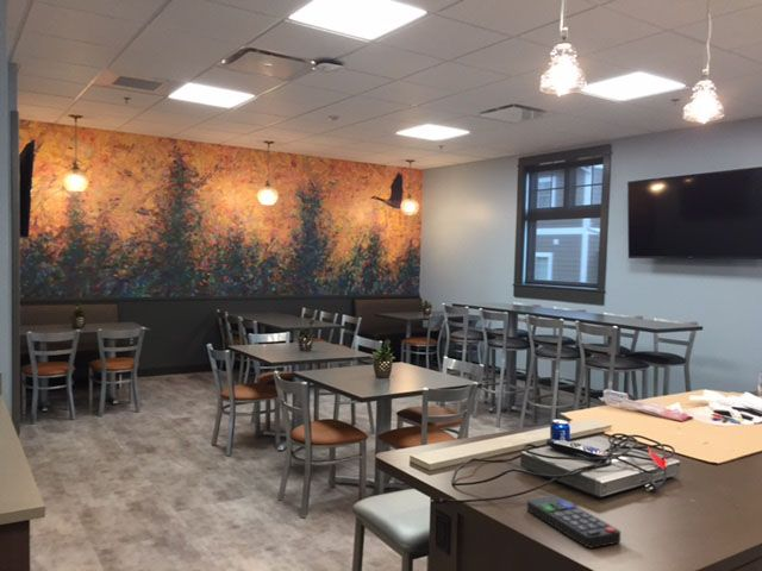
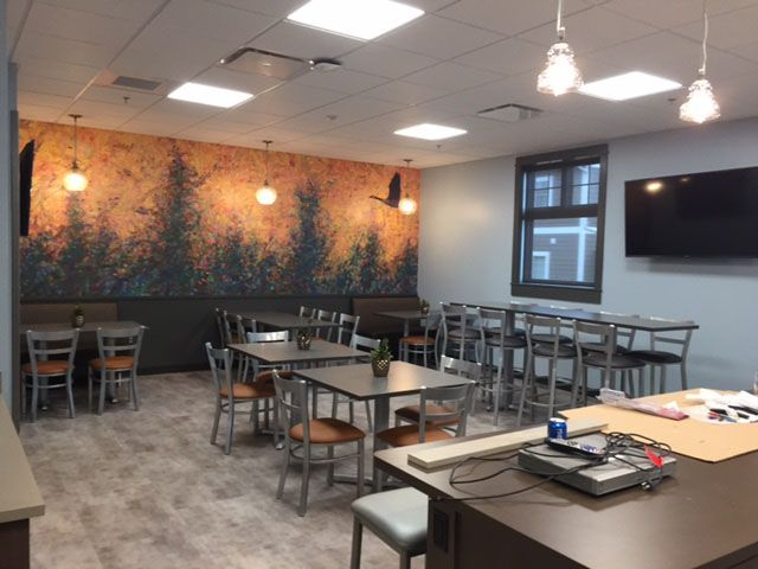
- remote control [526,495,622,550]
